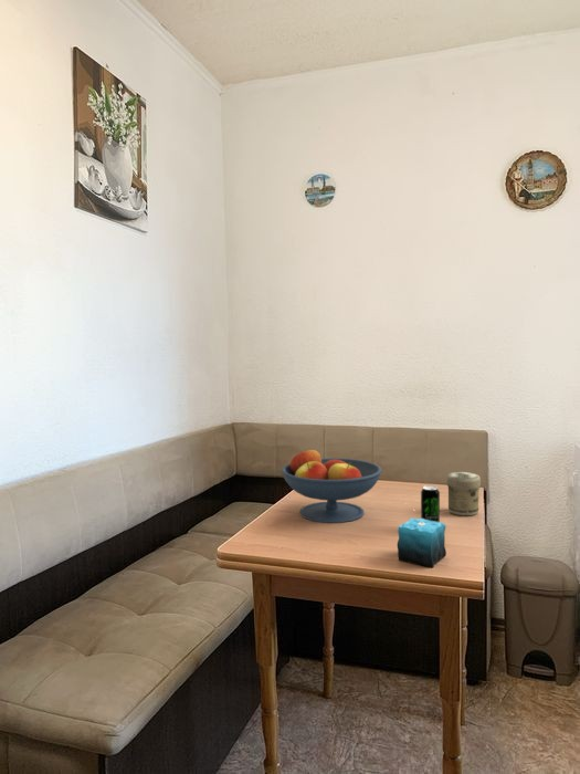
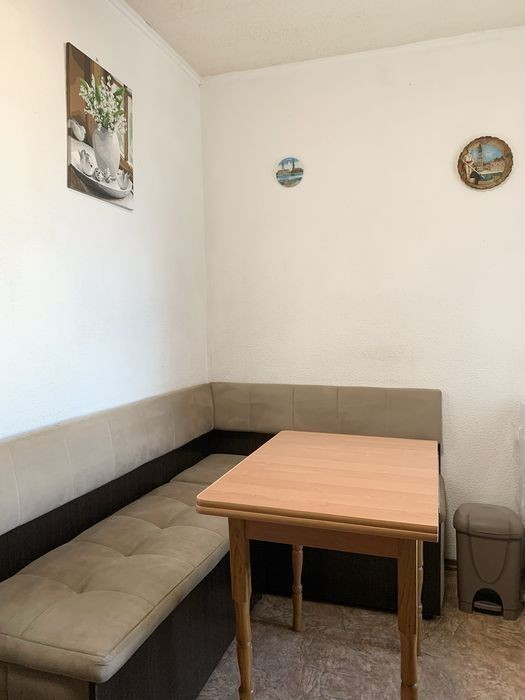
- beverage can [420,484,441,523]
- jar [446,471,482,516]
- candle [397,516,447,568]
- fruit bowl [281,448,383,524]
